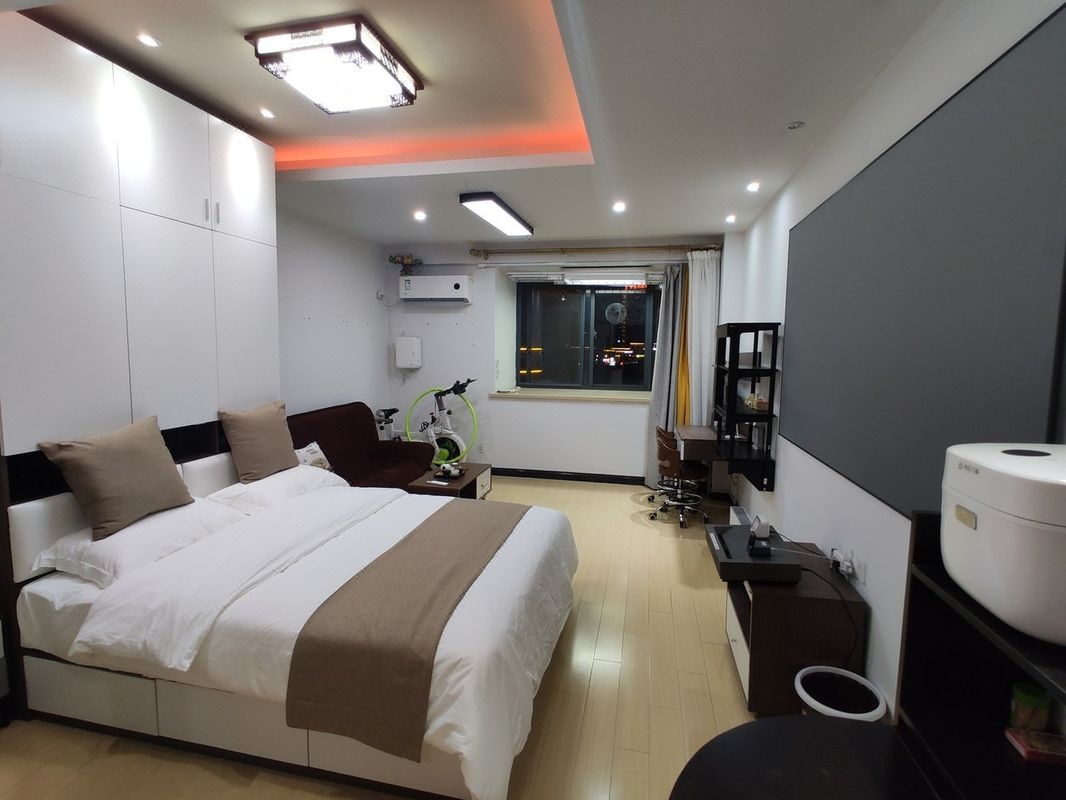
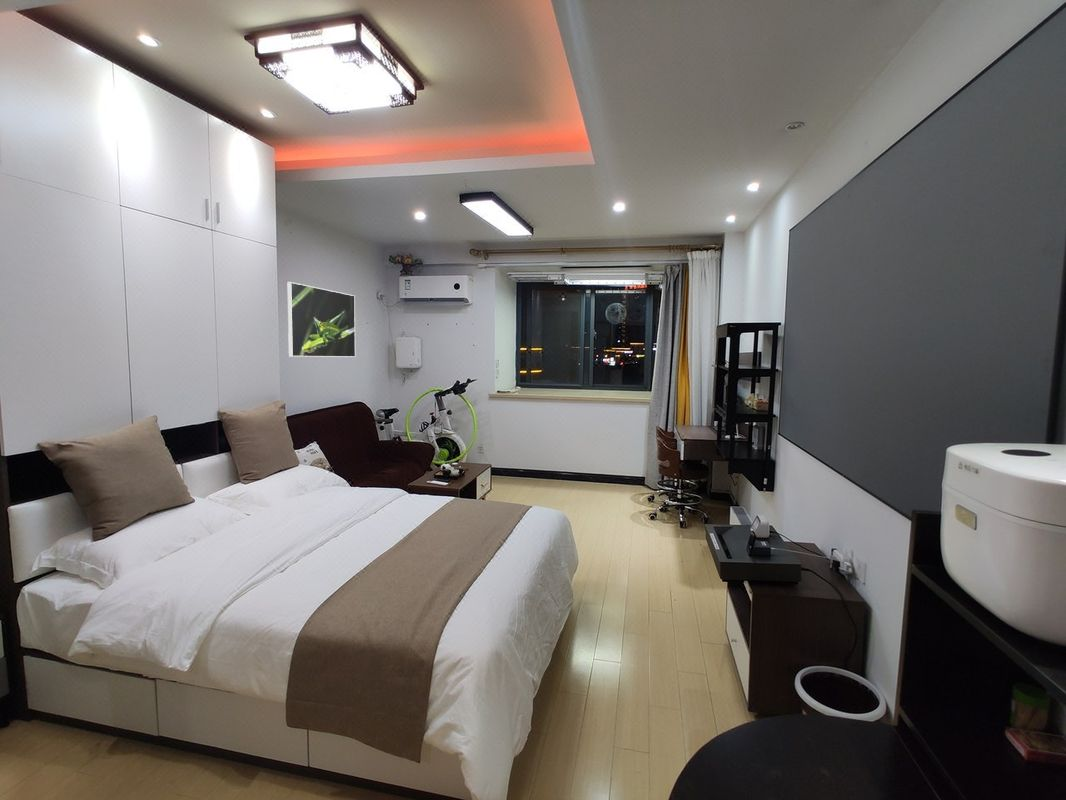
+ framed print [287,281,356,358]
